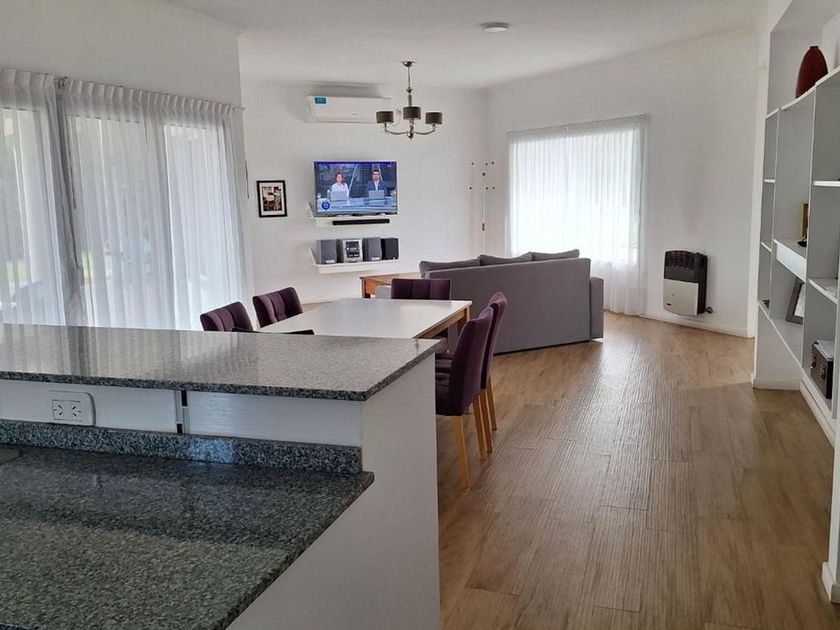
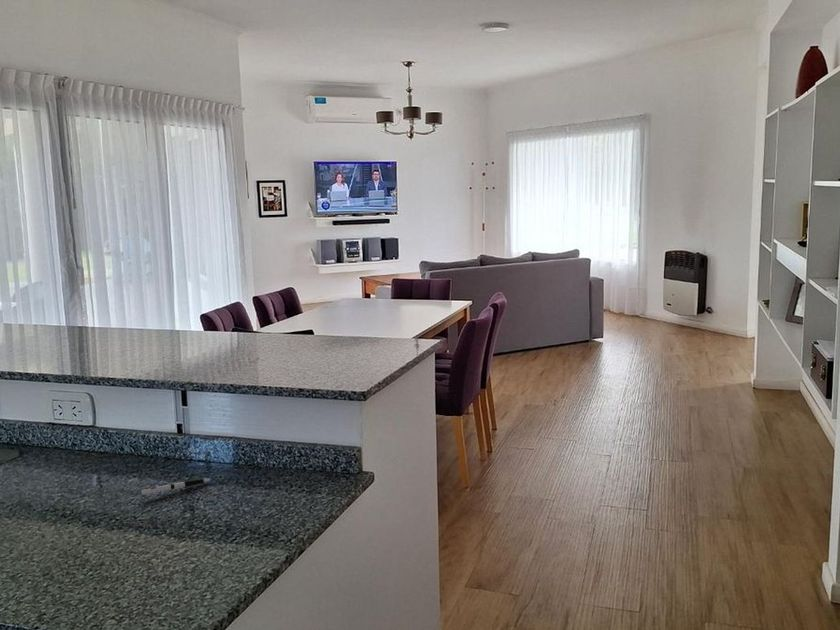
+ pen [139,477,213,495]
